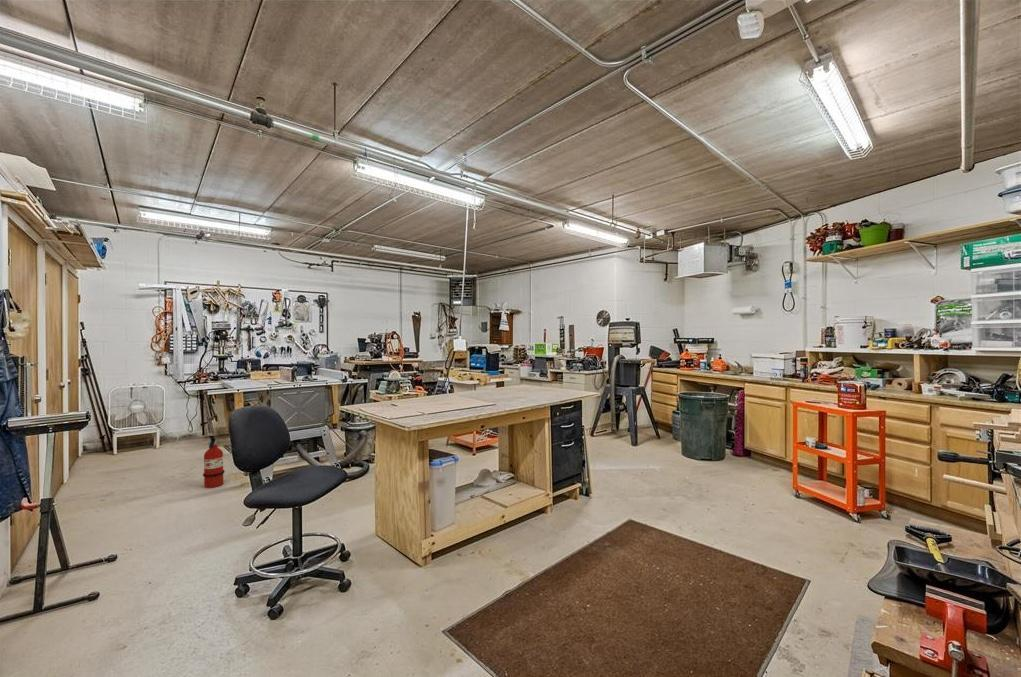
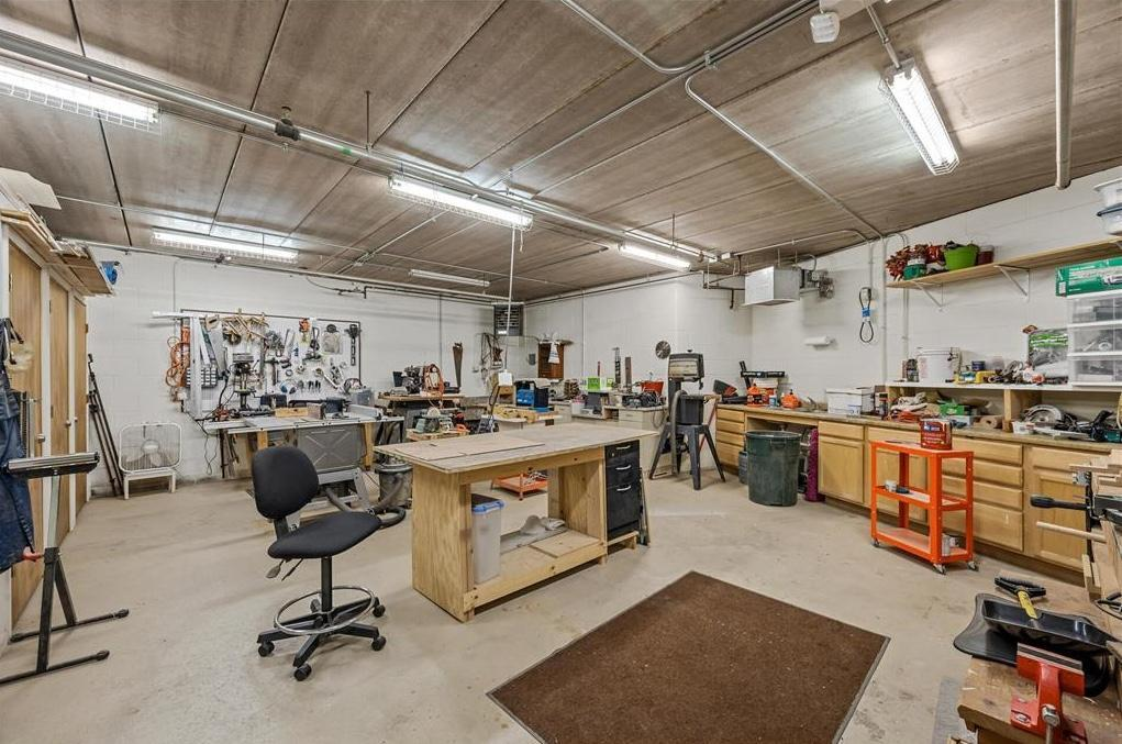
- fire extinguisher [202,434,226,489]
